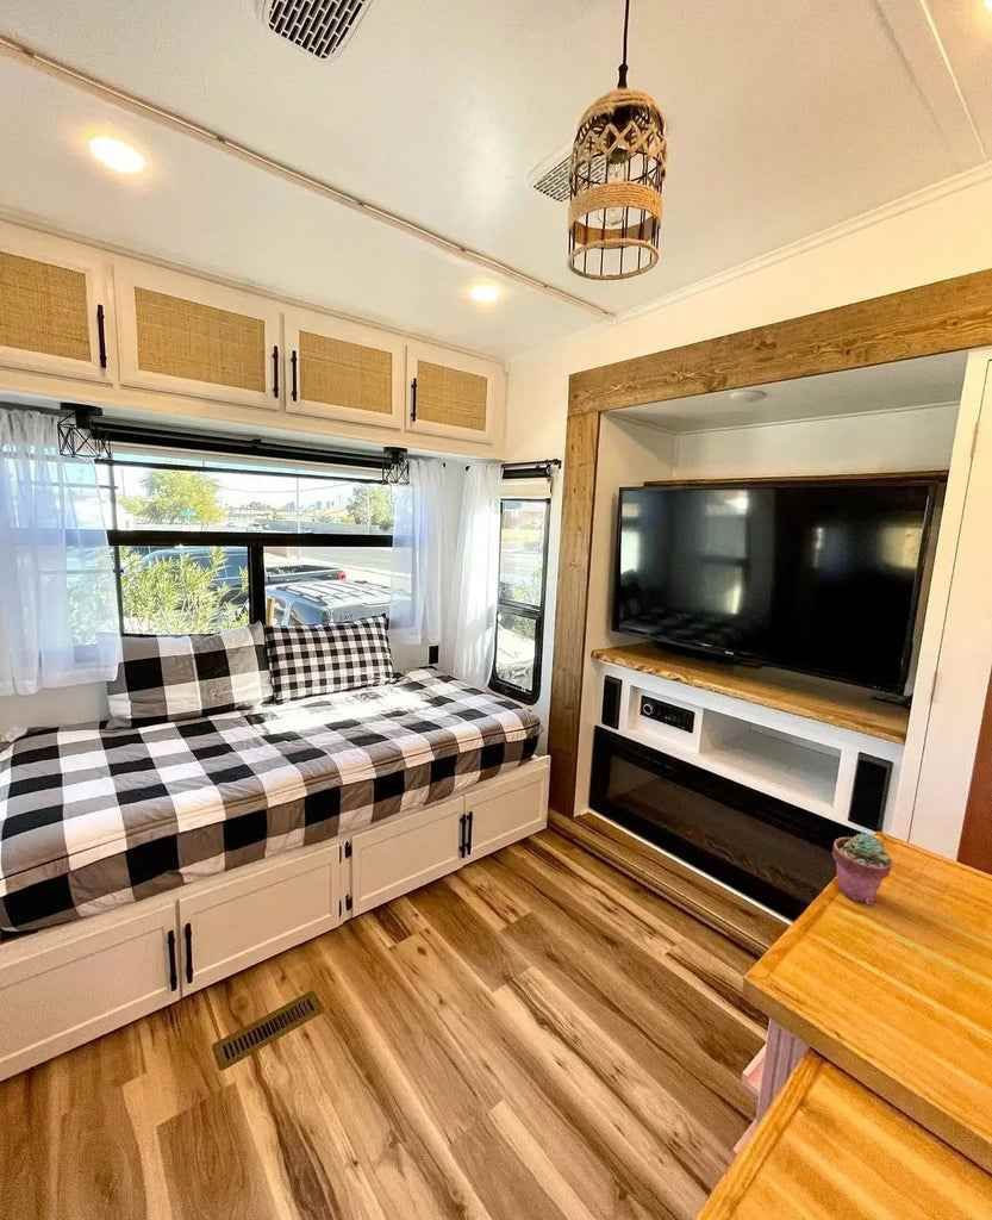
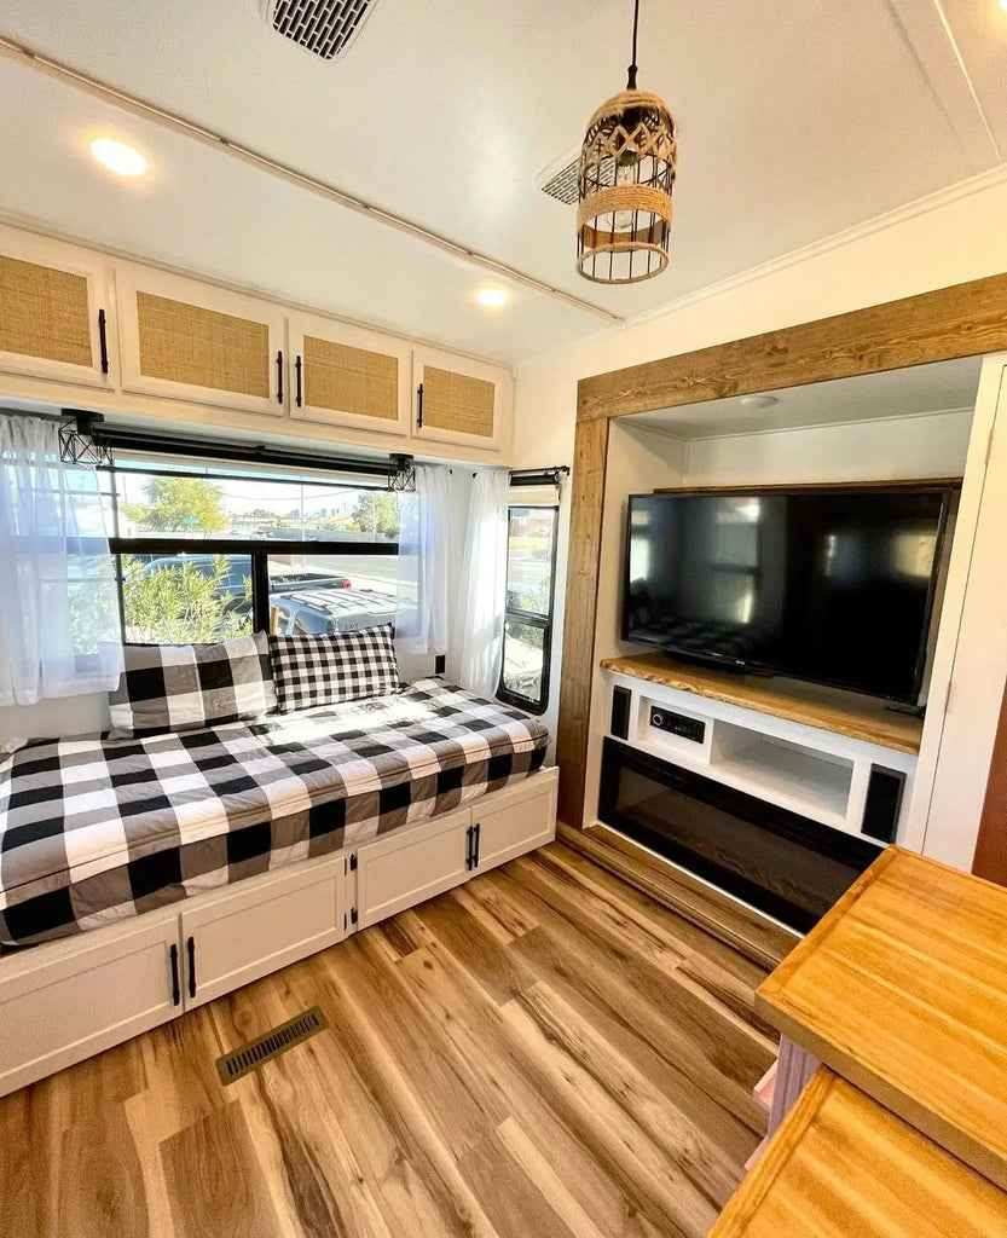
- potted succulent [831,832,893,905]
